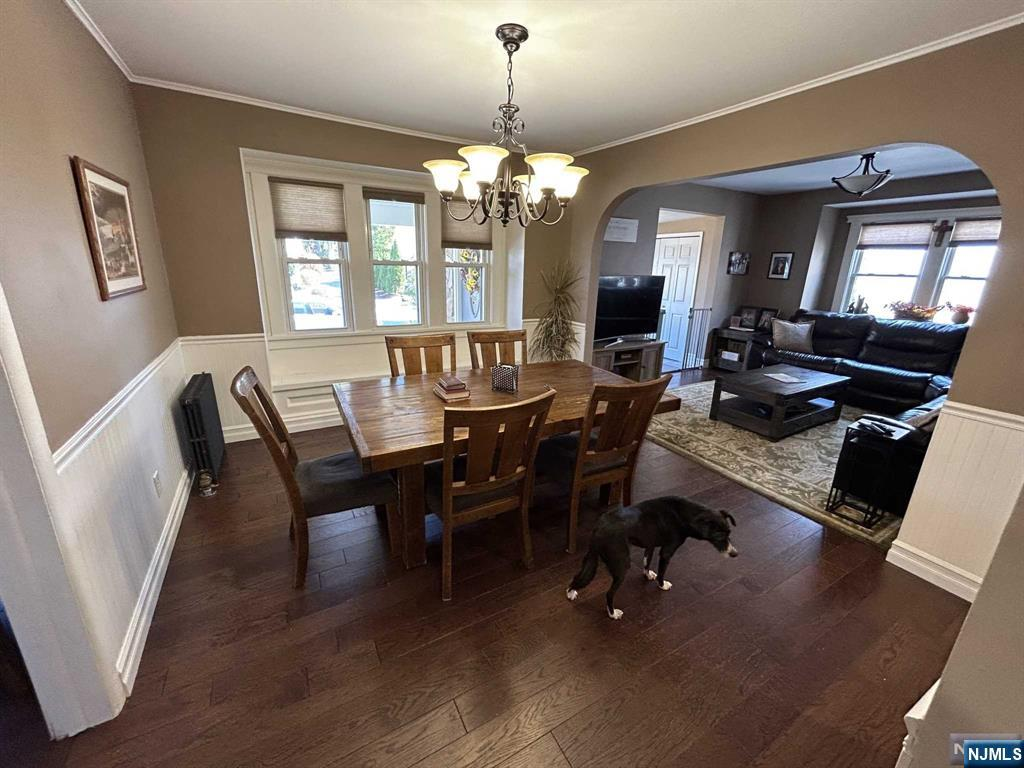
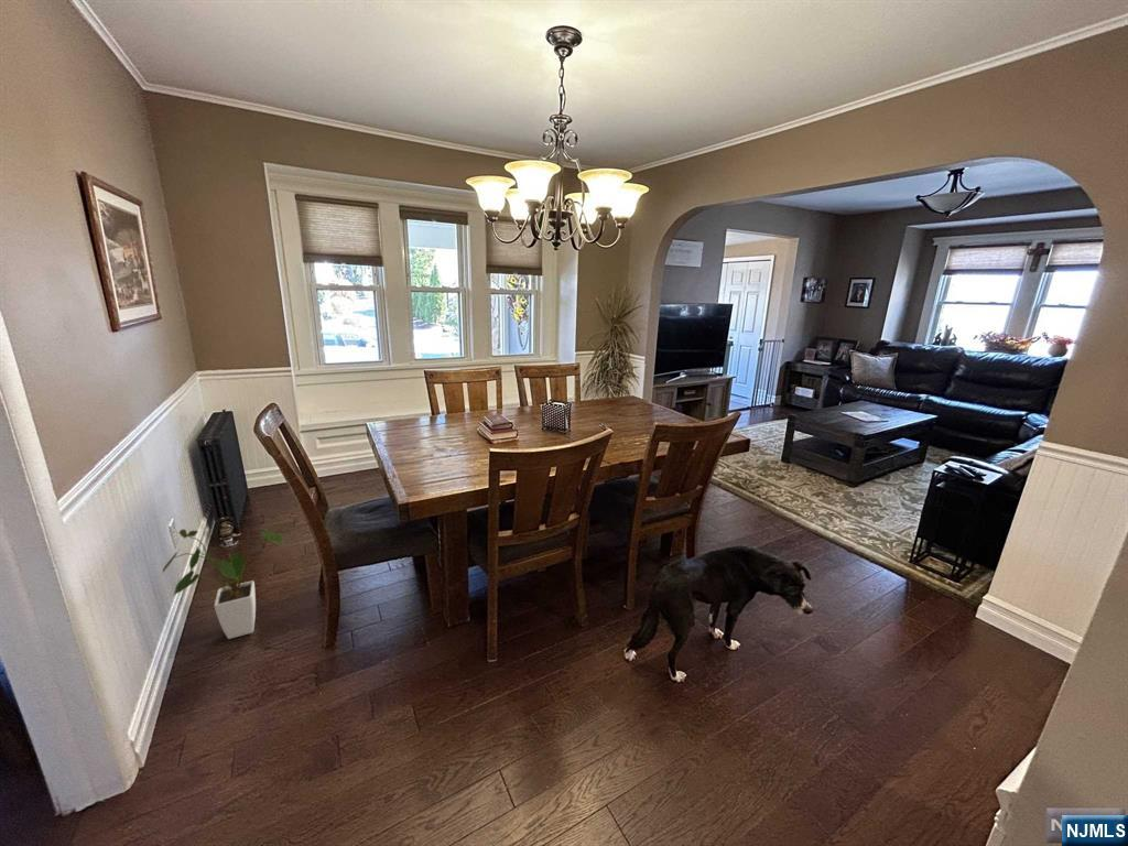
+ house plant [161,528,285,640]
